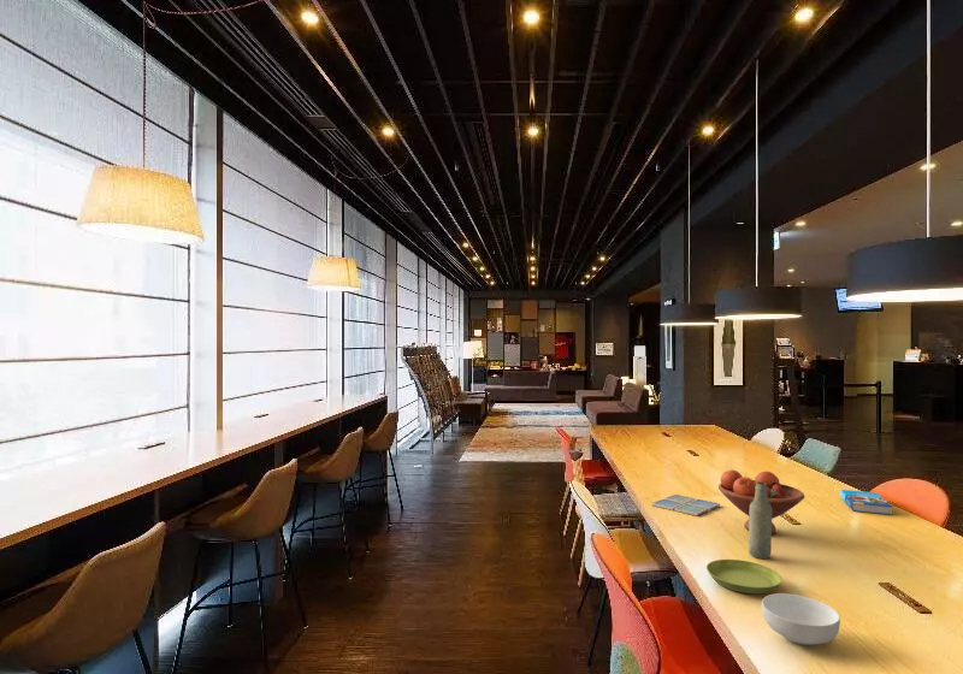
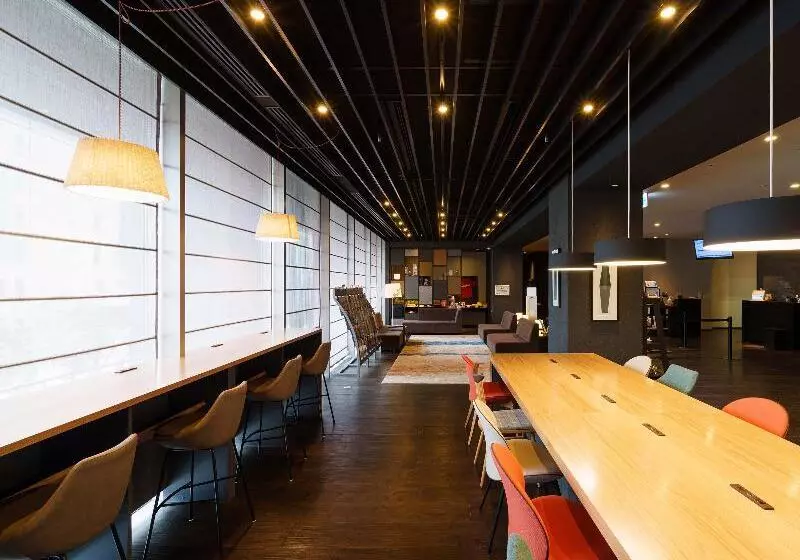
- book [839,489,893,516]
- cereal bowl [761,592,841,646]
- drink coaster [650,493,721,518]
- fruit bowl [717,468,805,534]
- bottle [748,481,773,560]
- saucer [705,558,784,595]
